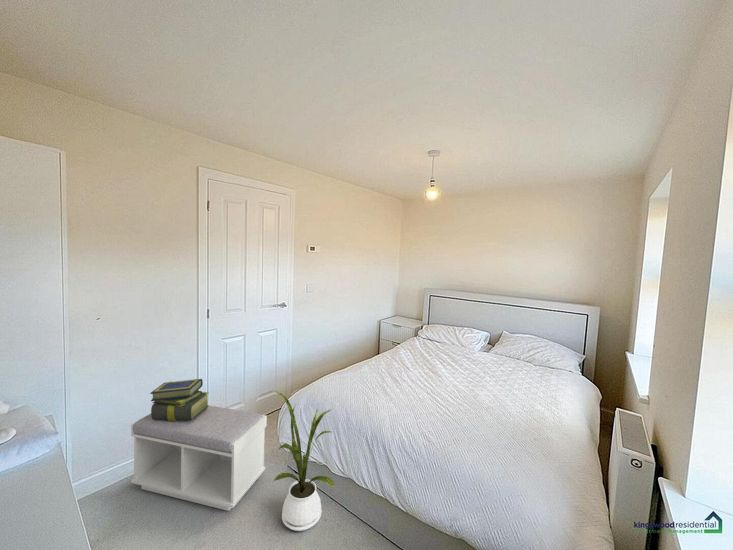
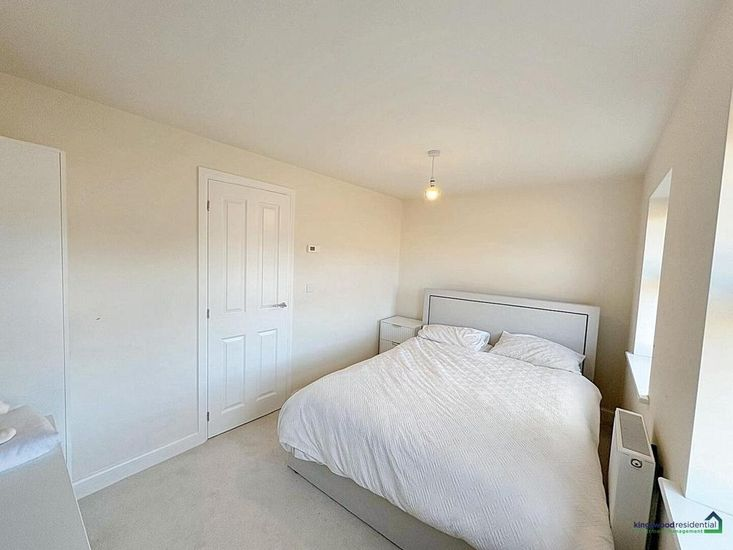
- house plant [273,390,336,532]
- stack of books [149,378,210,421]
- bench [130,404,268,512]
